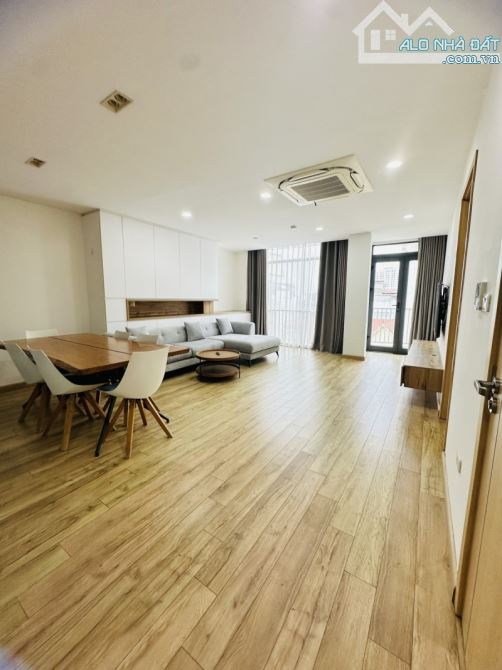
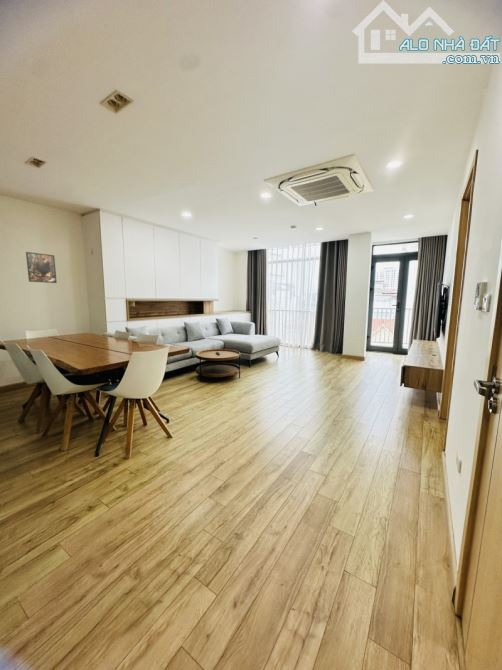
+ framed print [25,251,58,284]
